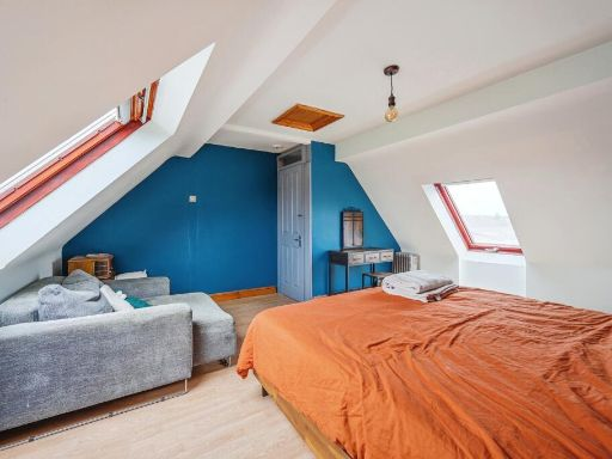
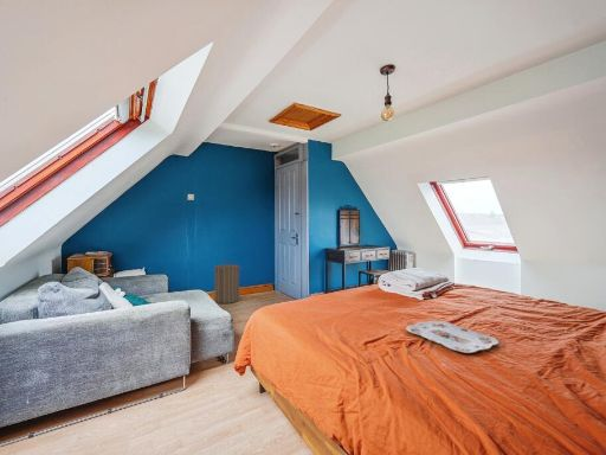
+ laundry hamper [211,259,243,305]
+ serving tray [405,320,499,354]
